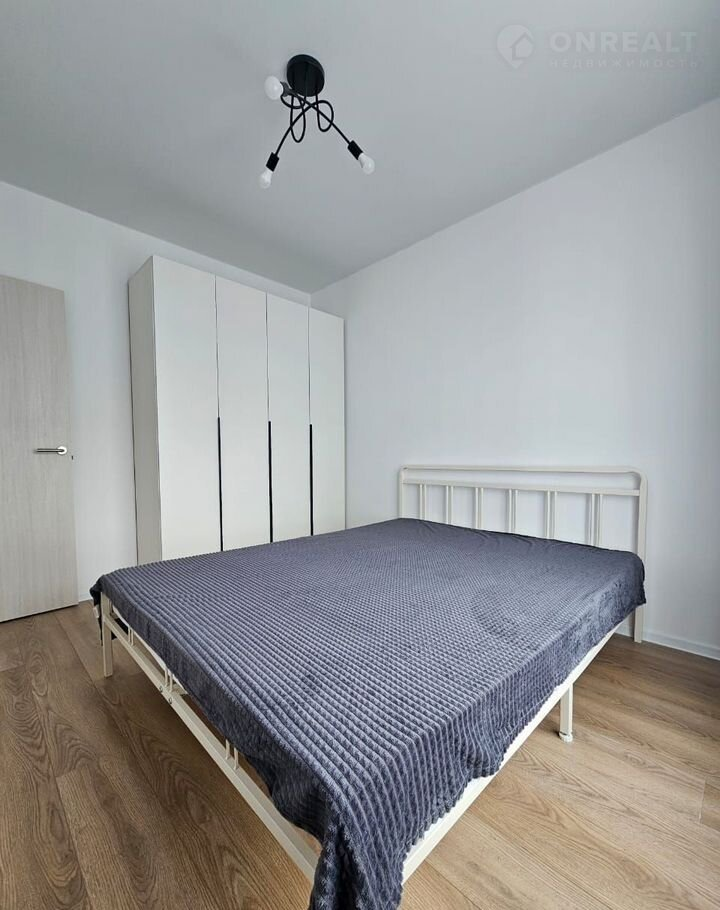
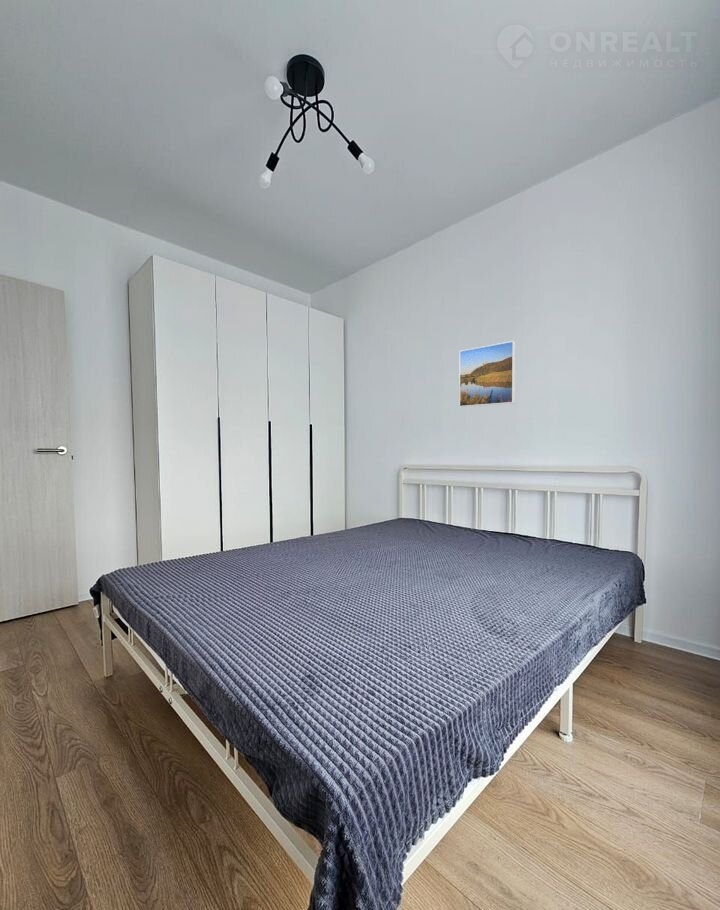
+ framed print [458,340,517,408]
